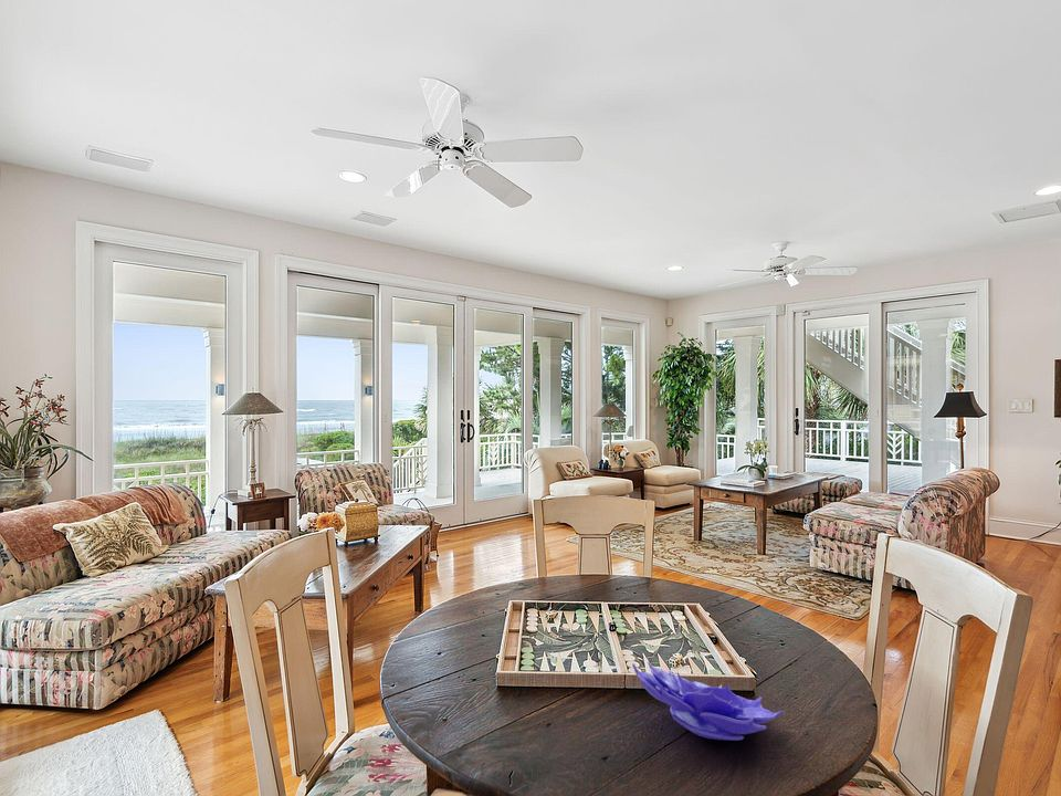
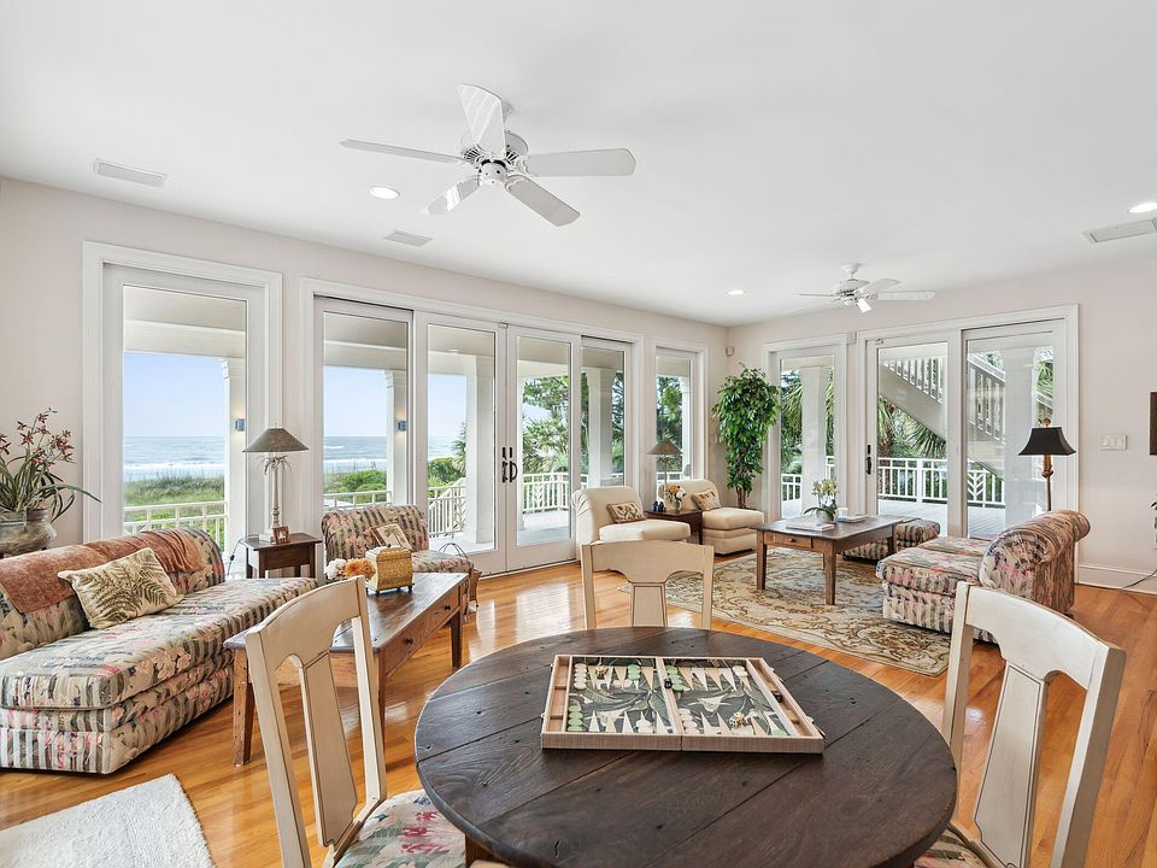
- decorative bowl [631,660,784,742]
